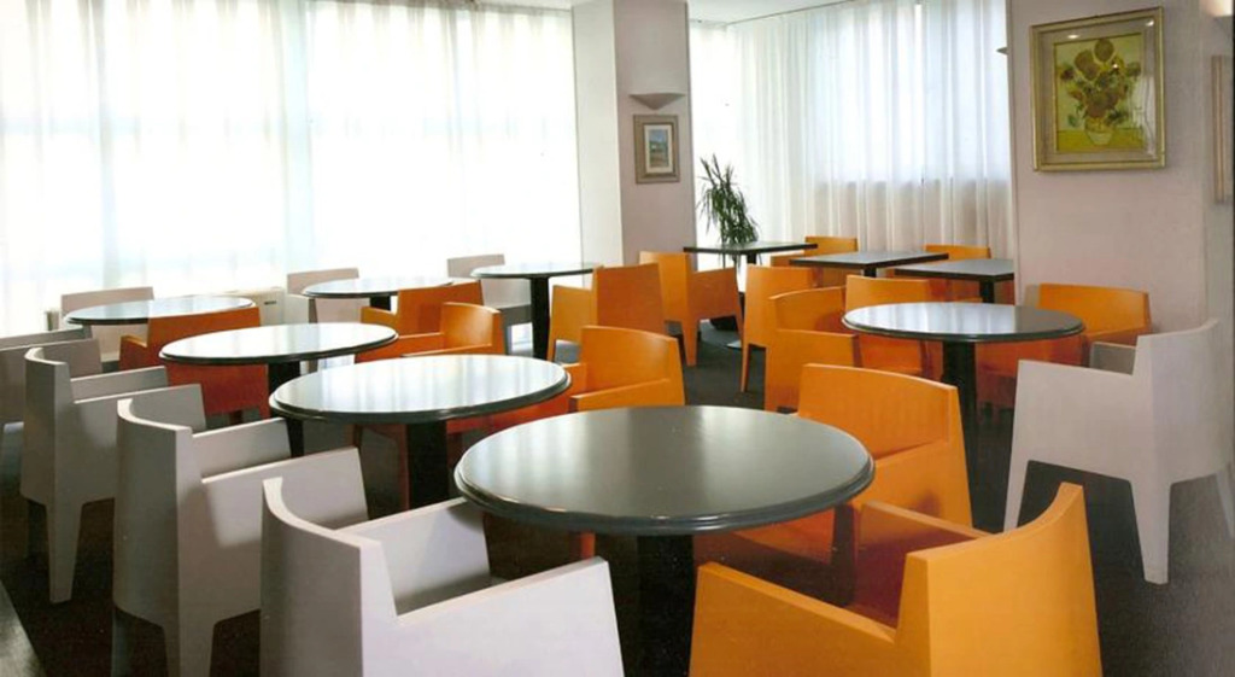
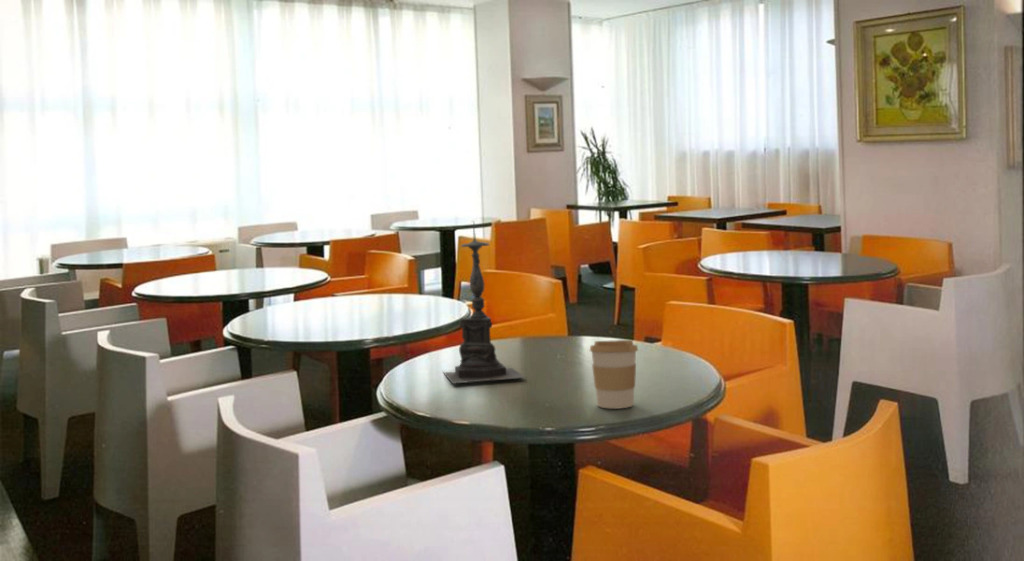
+ candle holder [442,220,527,385]
+ coffee cup [589,339,639,409]
